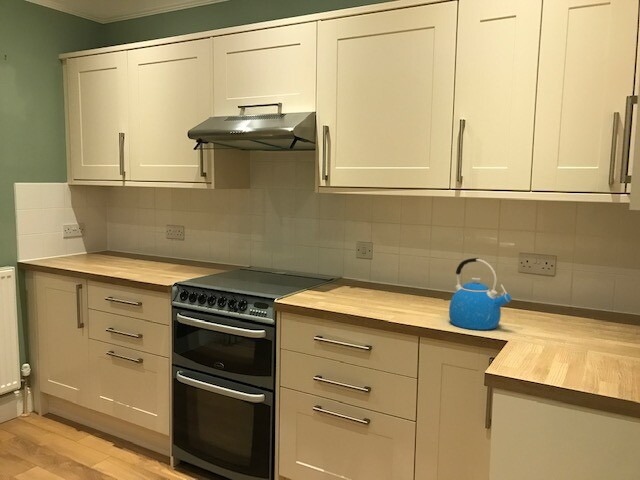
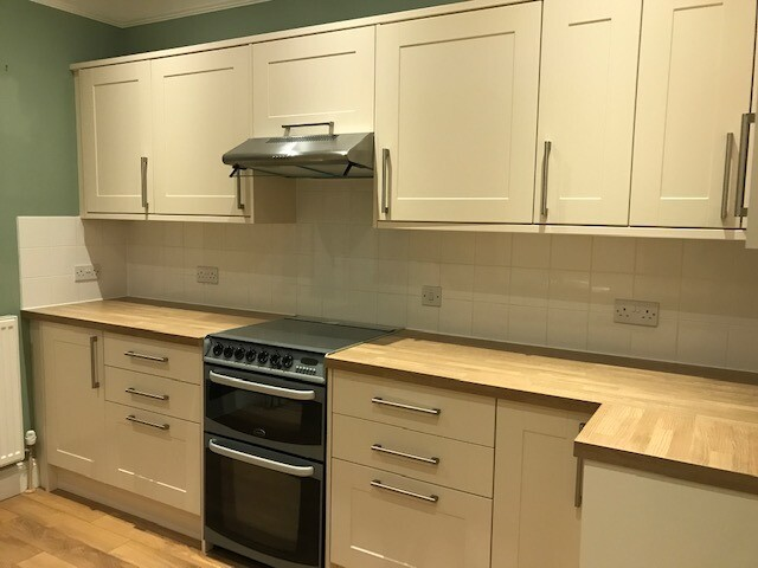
- kettle [448,257,512,331]
